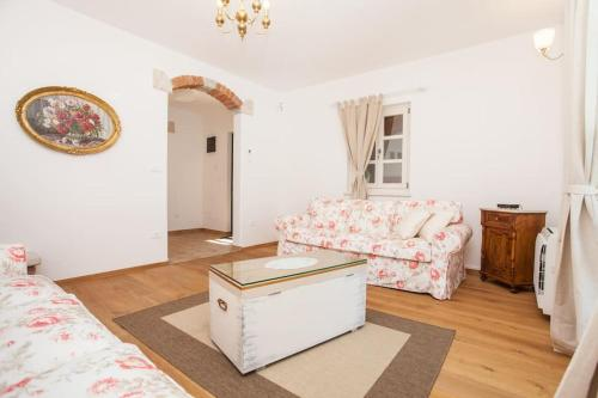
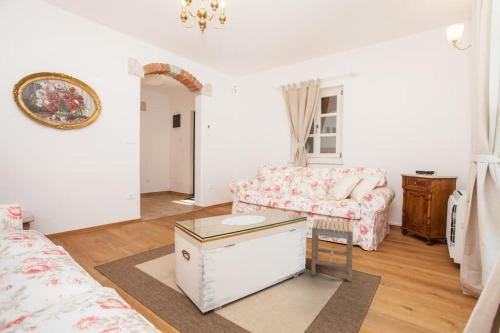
+ stool [310,218,354,282]
